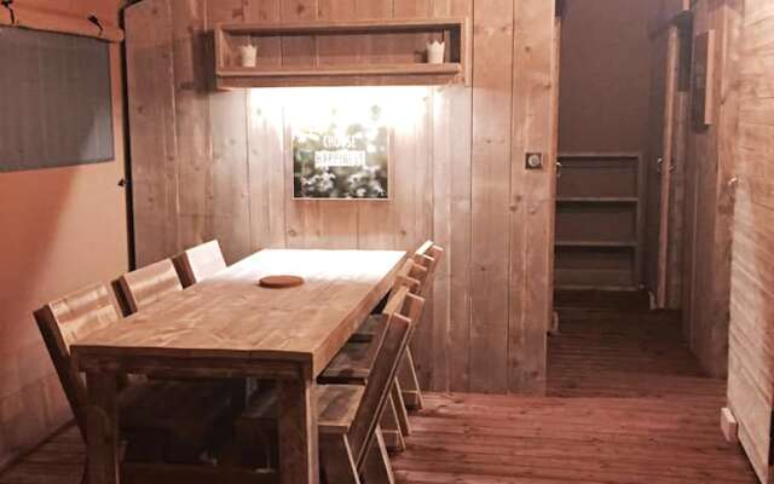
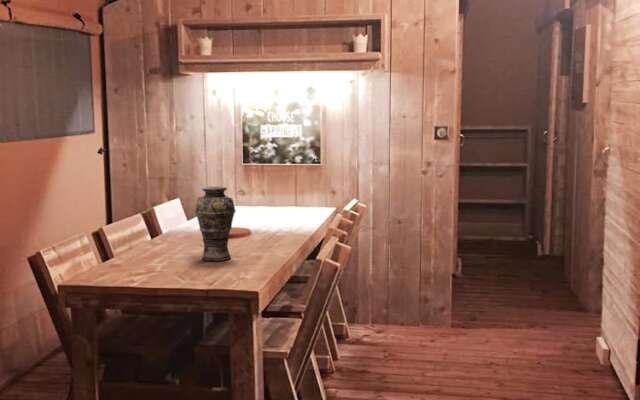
+ vase [194,185,237,262]
